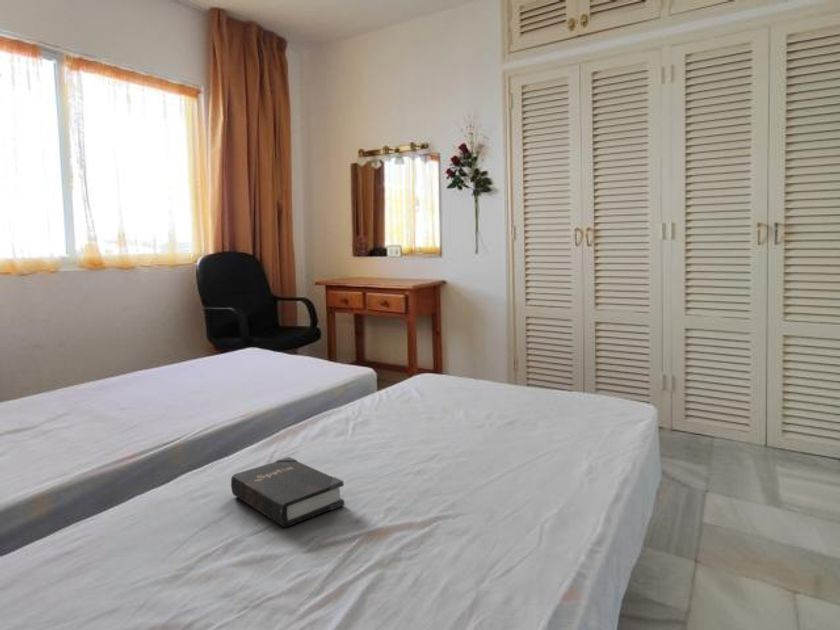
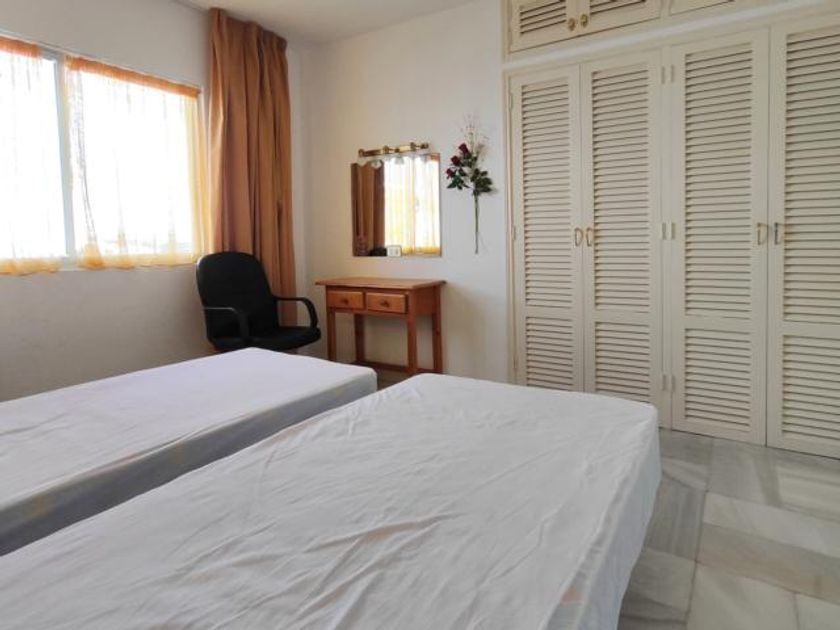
- hardback book [230,456,346,528]
